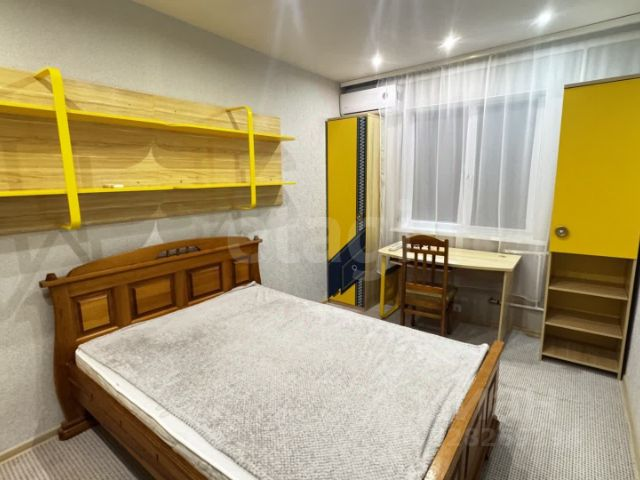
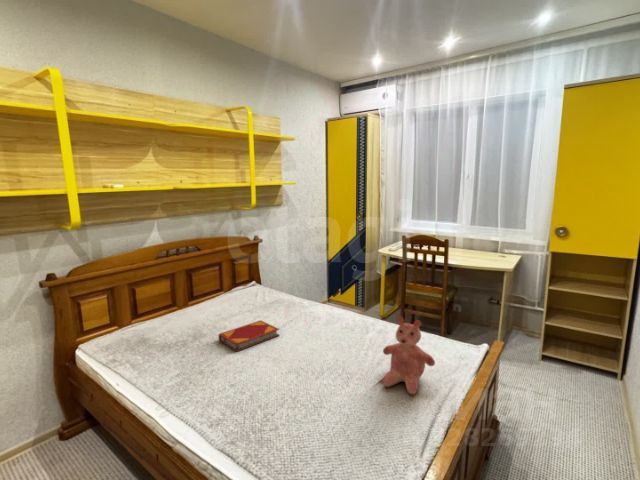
+ teddy bear [381,316,436,395]
+ hardback book [218,319,280,353]
